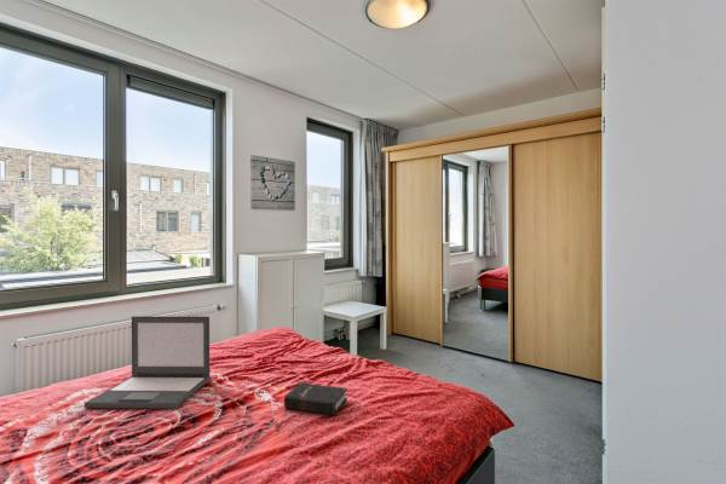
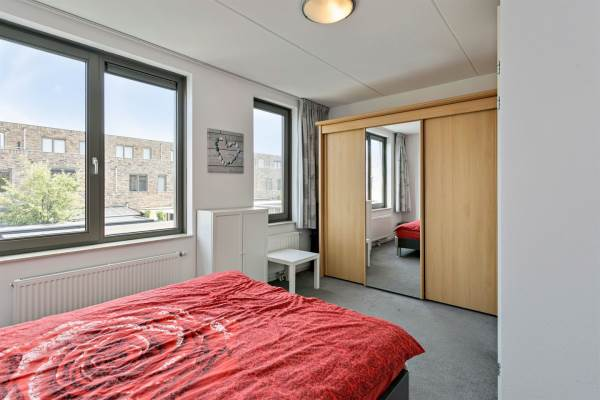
- laptop [83,315,212,410]
- hardback book [283,381,348,416]
